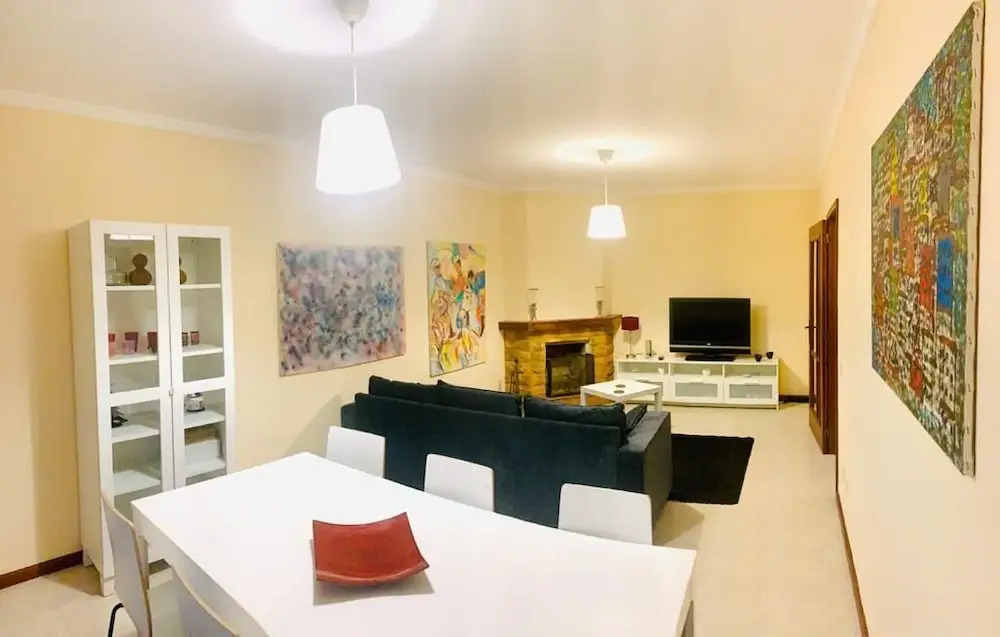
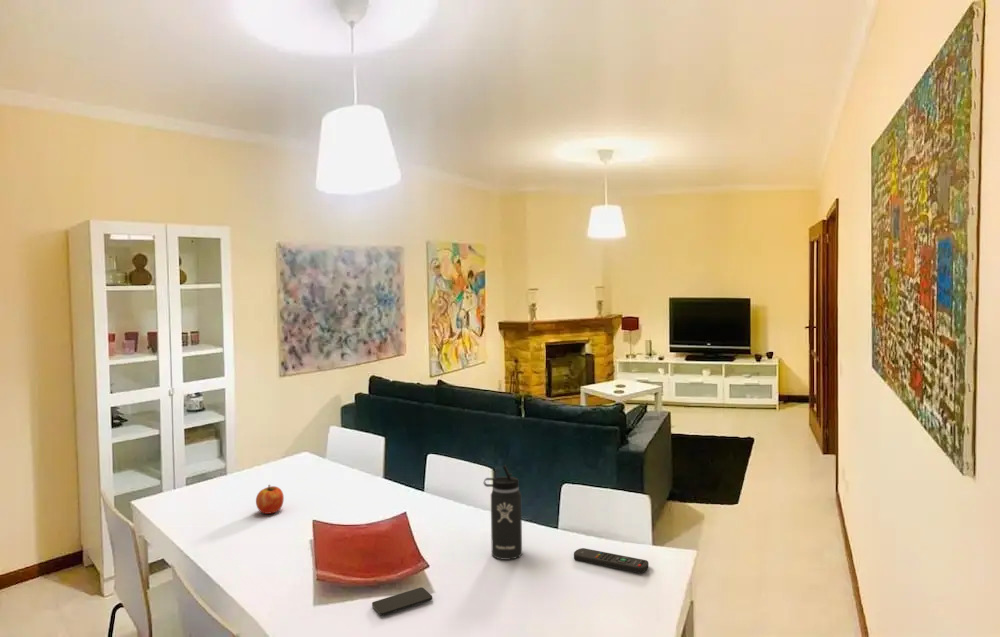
+ thermos bottle [483,464,523,561]
+ smartphone [371,586,433,617]
+ fruit [255,484,285,515]
+ remote control [573,547,649,574]
